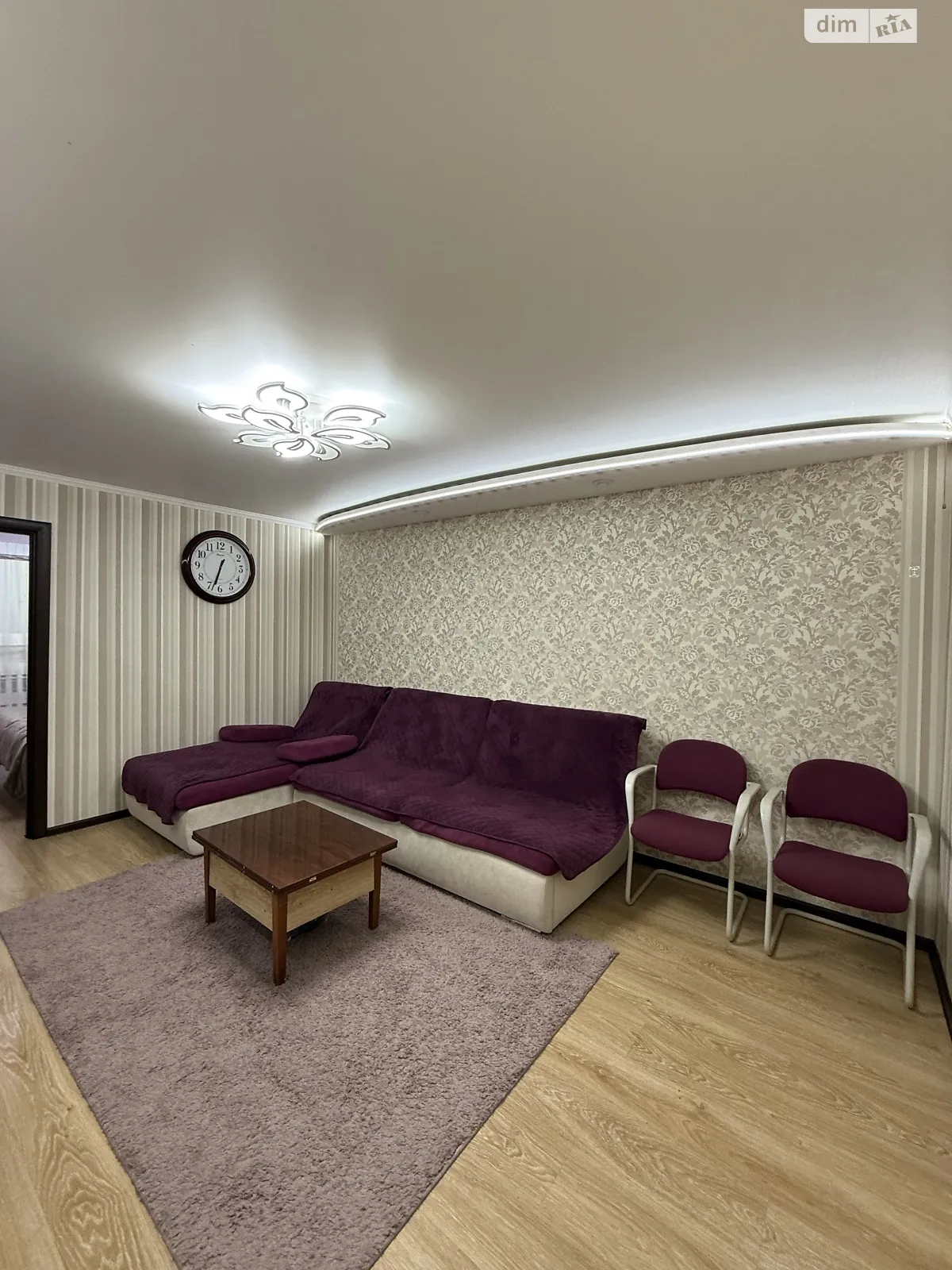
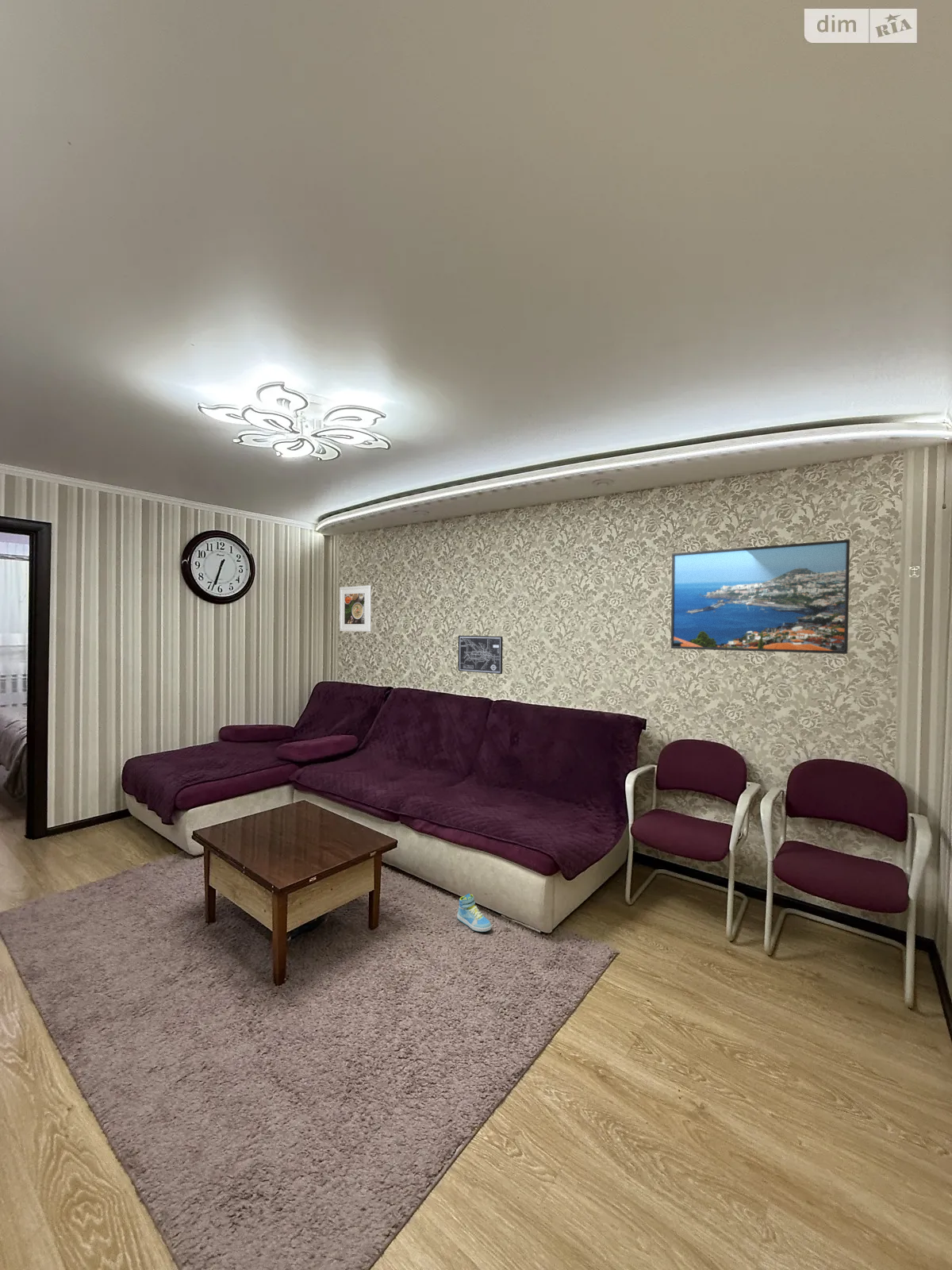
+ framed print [670,539,850,655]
+ wall art [458,635,504,675]
+ sneaker [456,892,493,933]
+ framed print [339,585,371,633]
